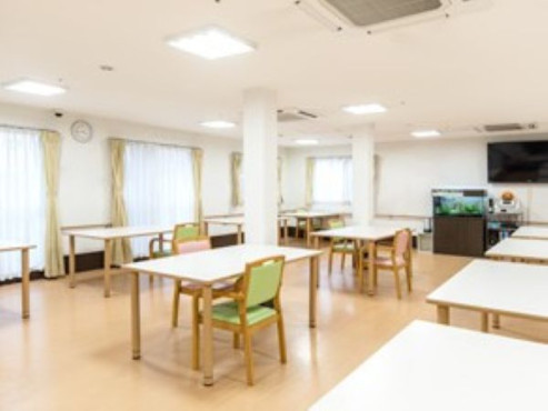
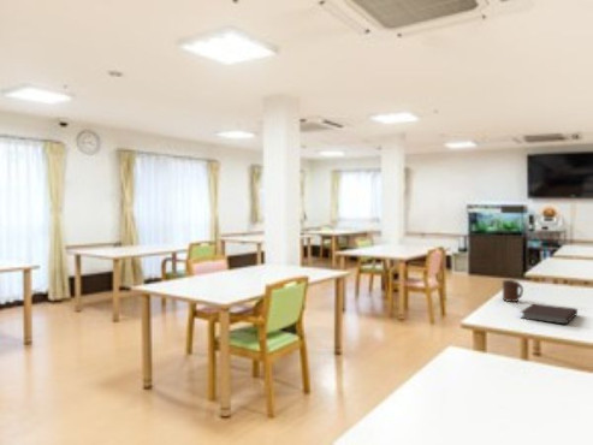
+ notebook [518,303,579,325]
+ cup [502,279,524,303]
